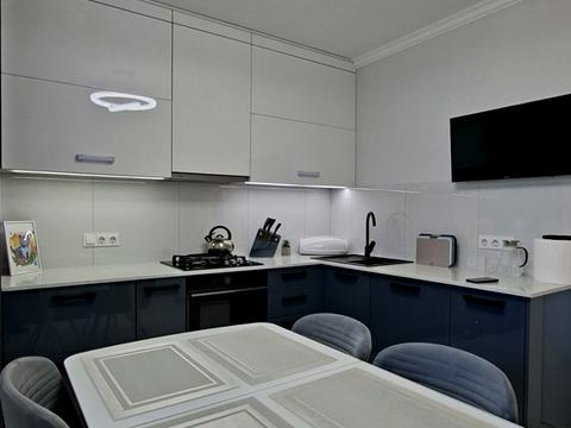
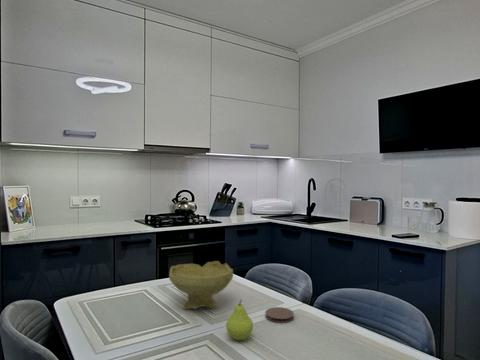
+ bowl [168,260,234,310]
+ fruit [225,299,254,341]
+ coaster [264,306,295,324]
